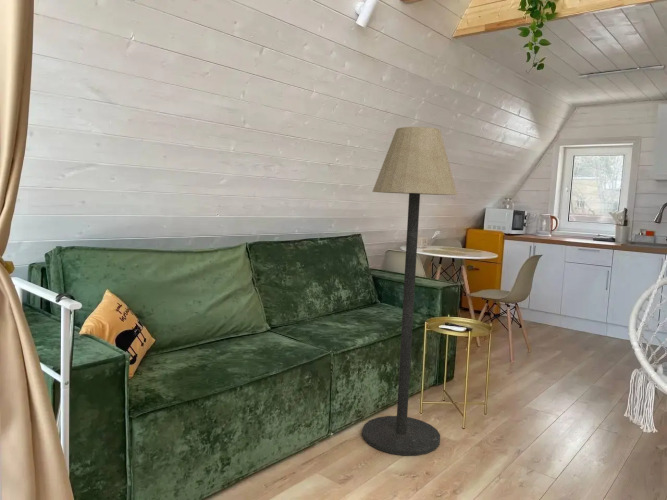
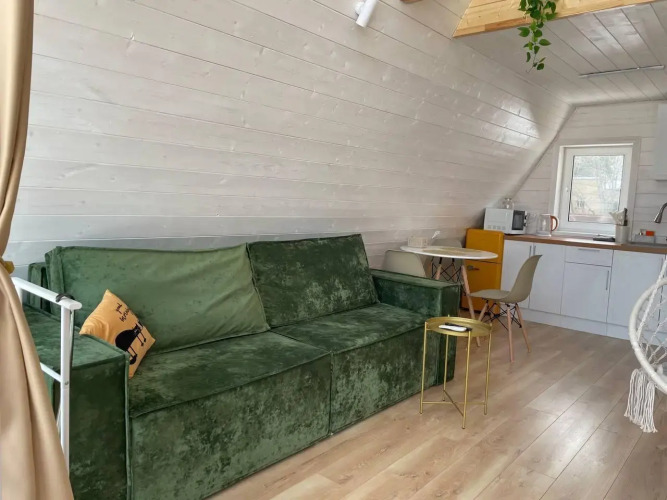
- floor lamp [361,126,458,457]
